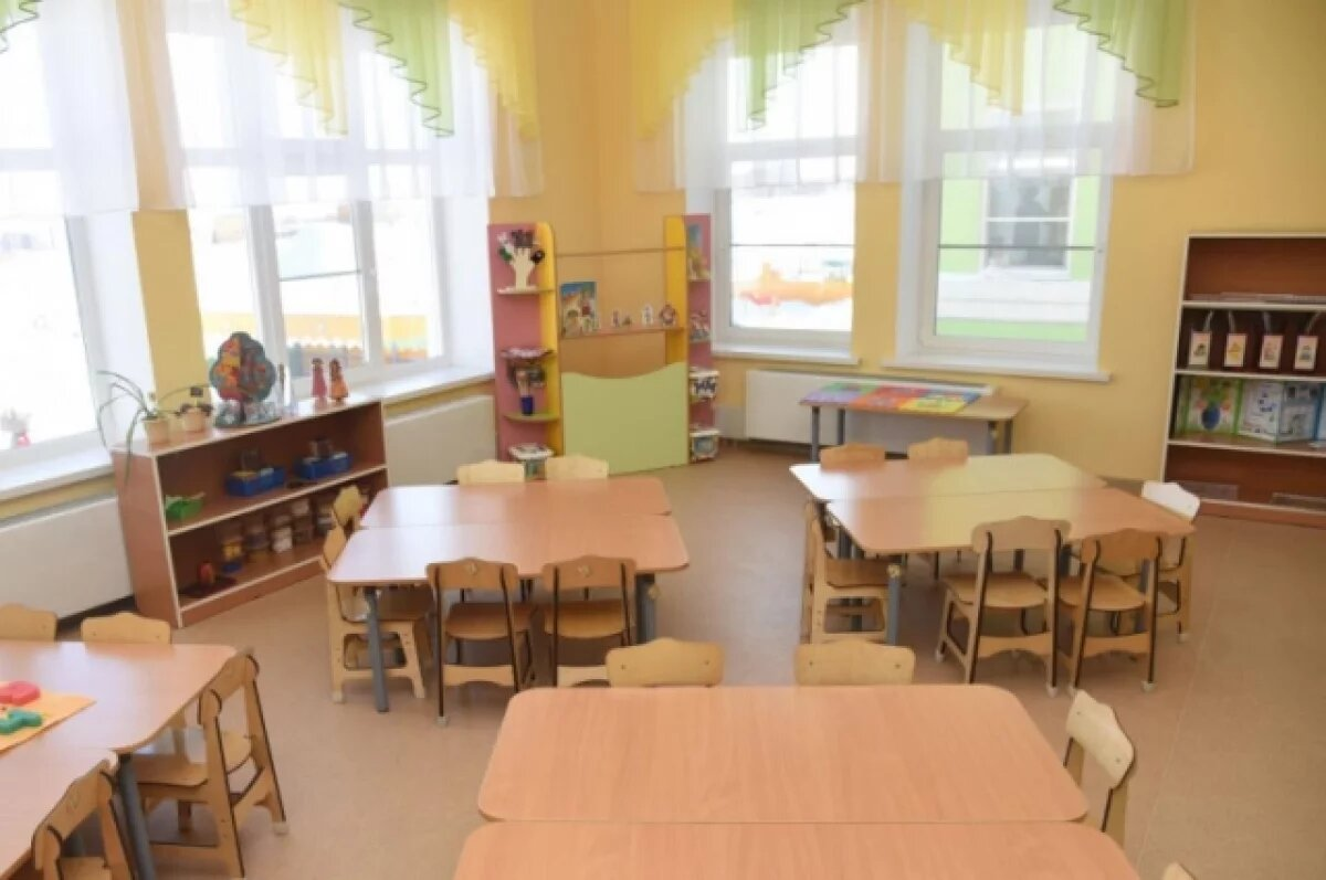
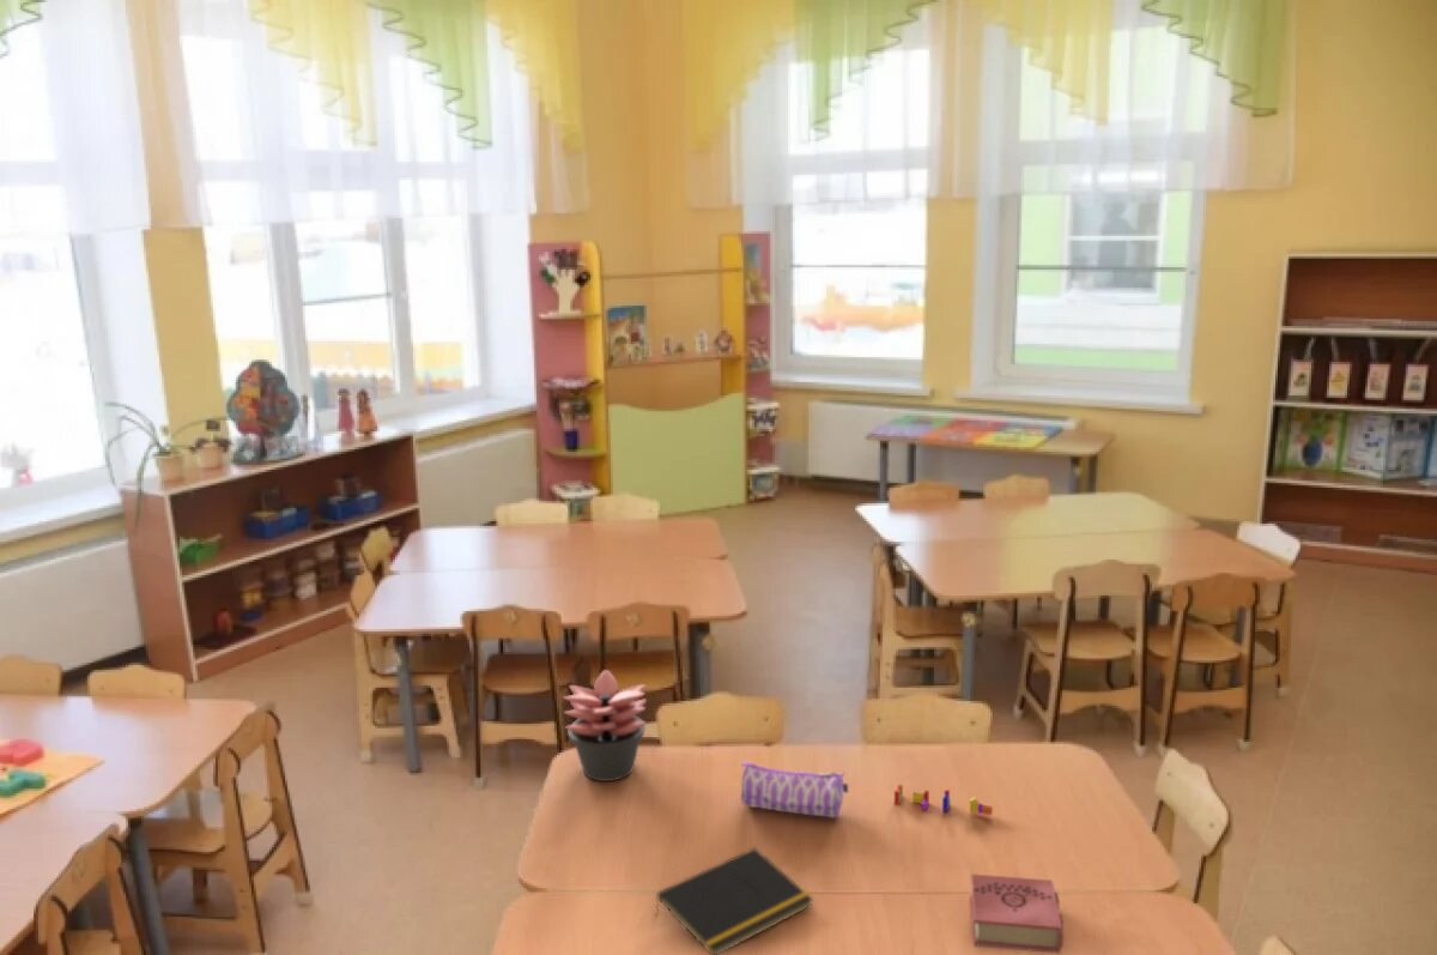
+ pencil case [740,760,849,818]
+ book [969,872,1065,955]
+ notepad [654,846,814,955]
+ succulent plant [562,669,648,782]
+ toy blocks [893,784,994,816]
